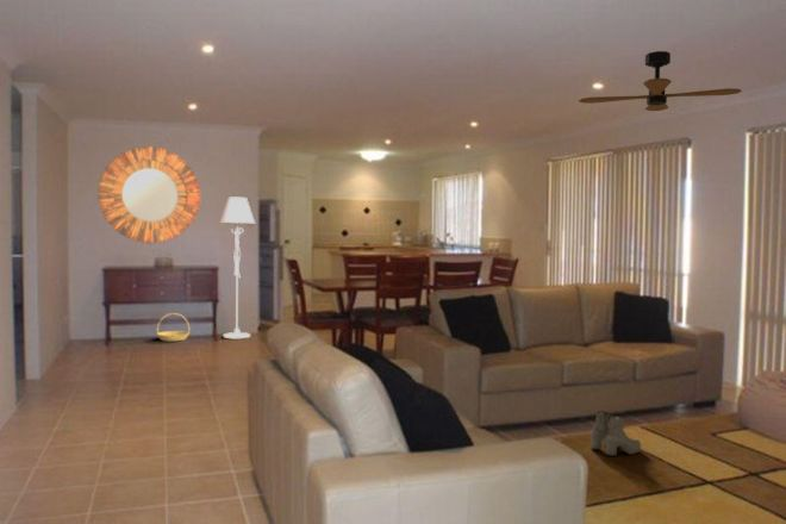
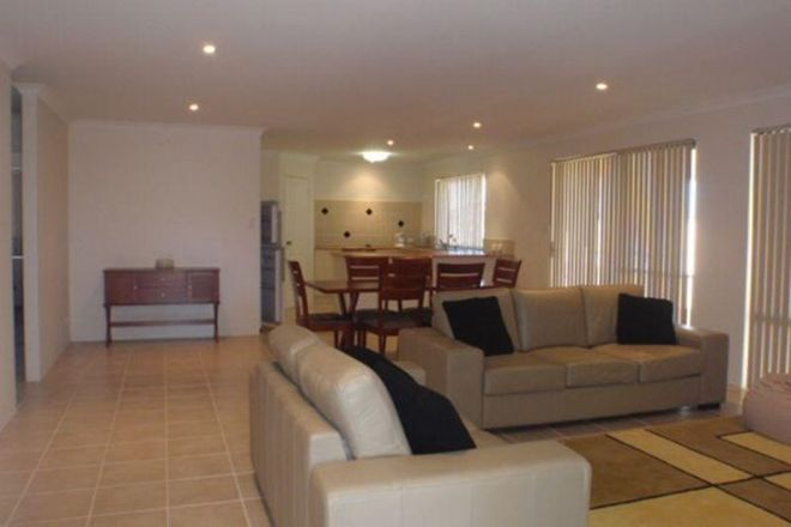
- home mirror [98,145,202,244]
- ceiling fan [578,50,743,112]
- basket [156,312,191,342]
- floor lamp [218,196,256,339]
- boots [590,410,642,457]
